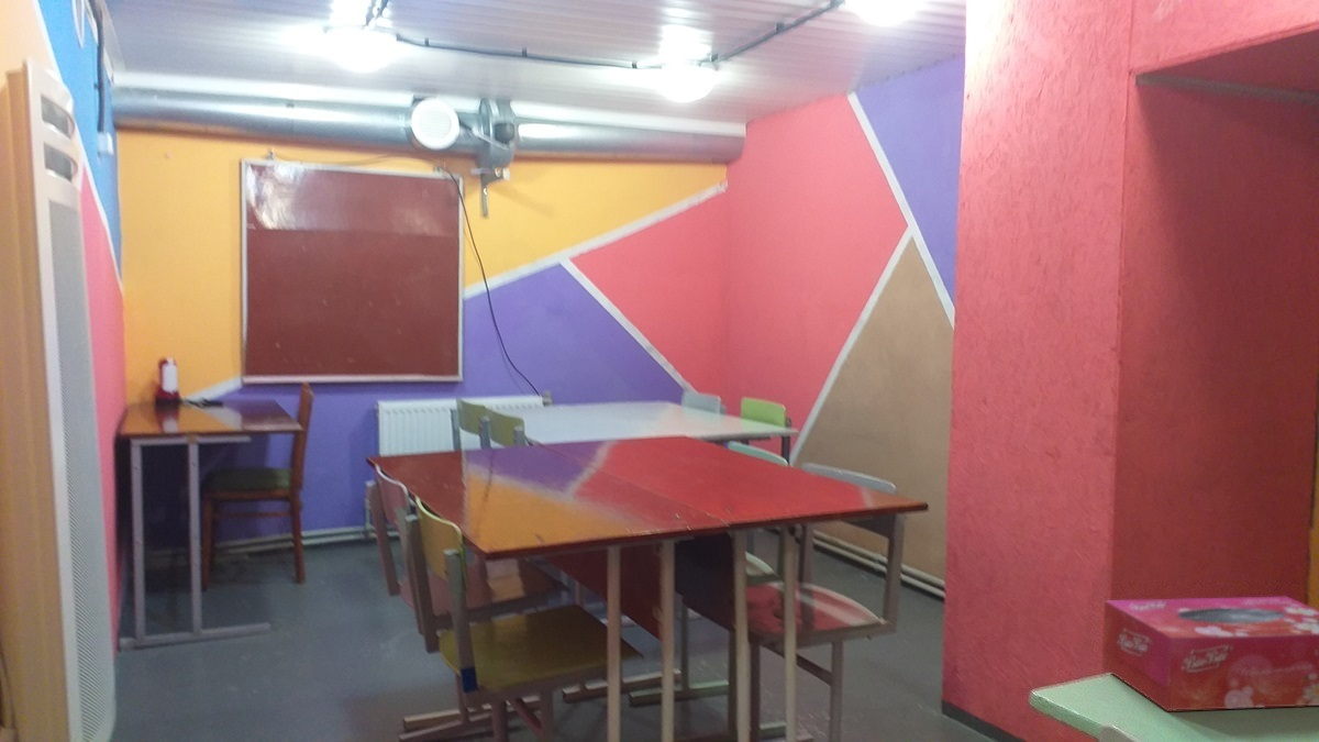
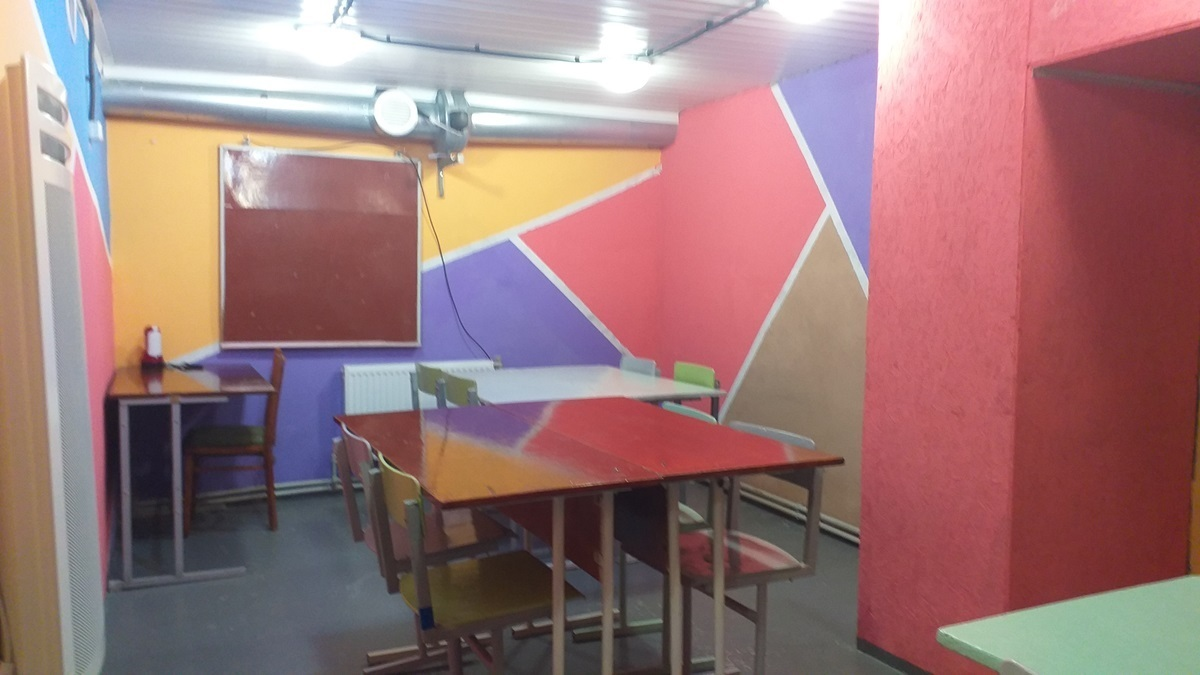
- tissue box [1100,596,1319,712]
